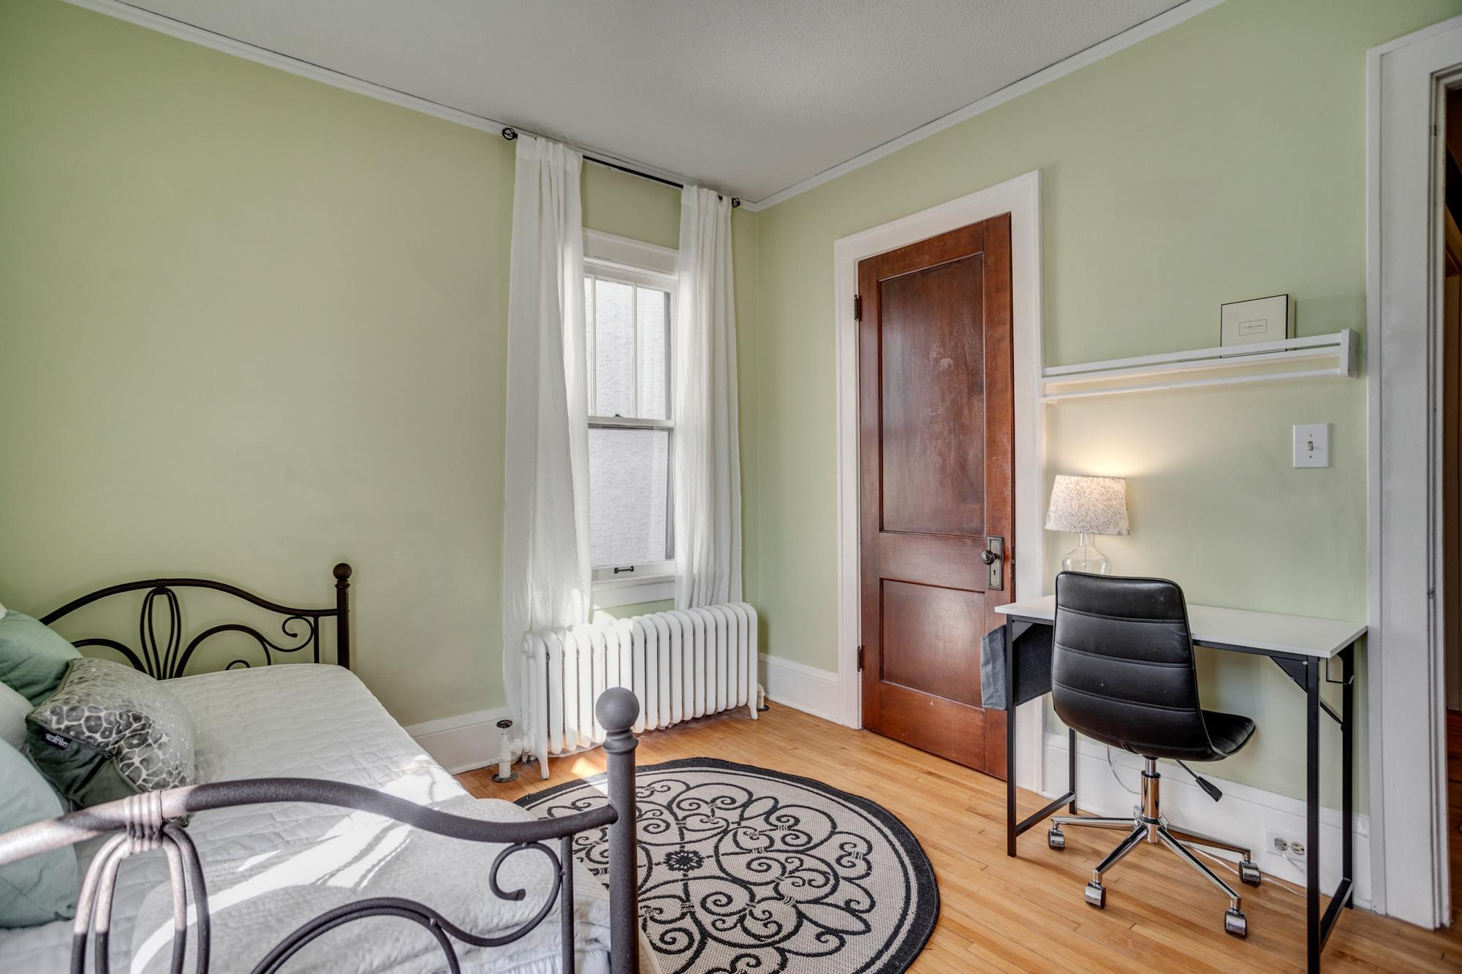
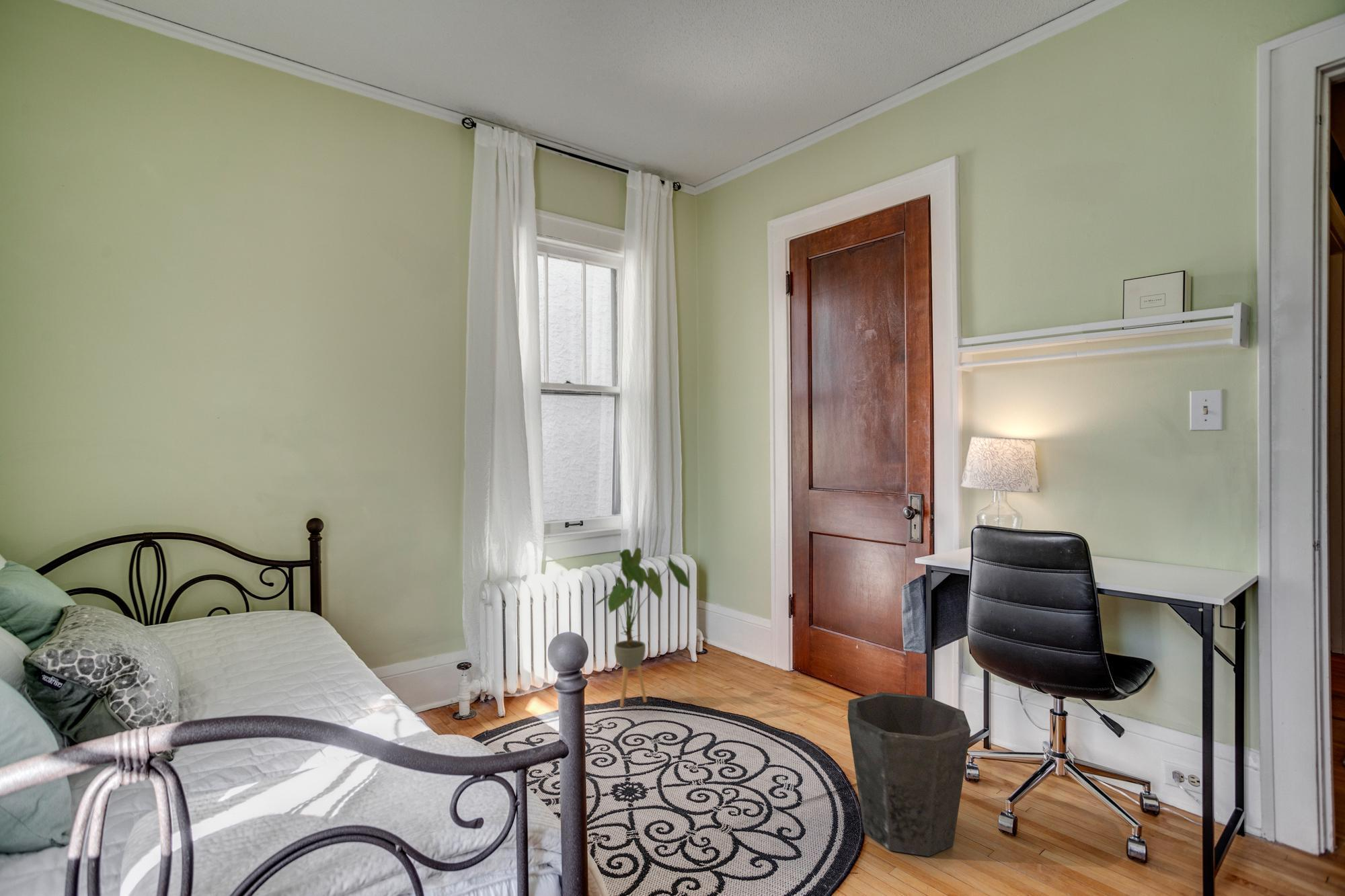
+ waste bin [847,692,971,857]
+ house plant [594,546,691,708]
